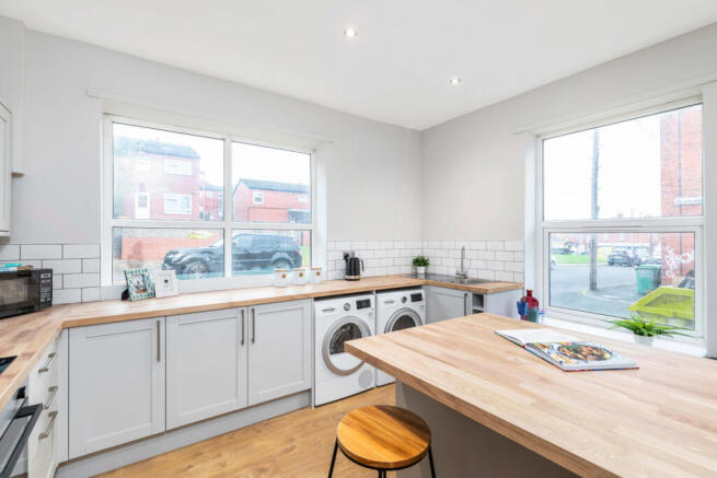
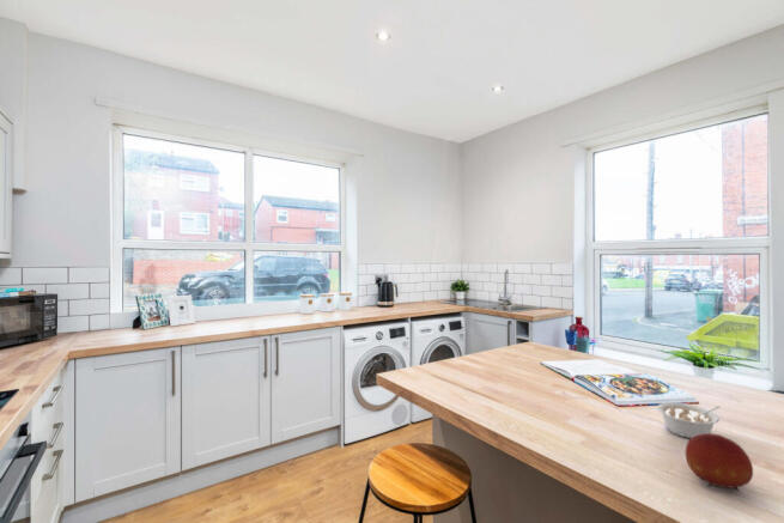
+ fruit [685,432,754,493]
+ legume [656,401,722,439]
